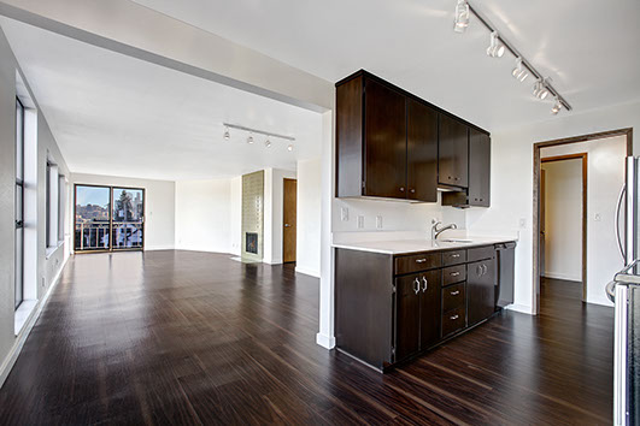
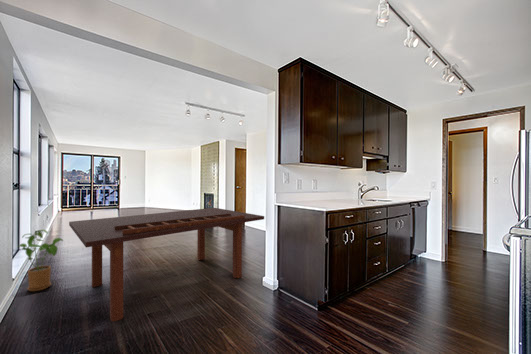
+ house plant [18,229,64,292]
+ dining table [68,207,265,322]
